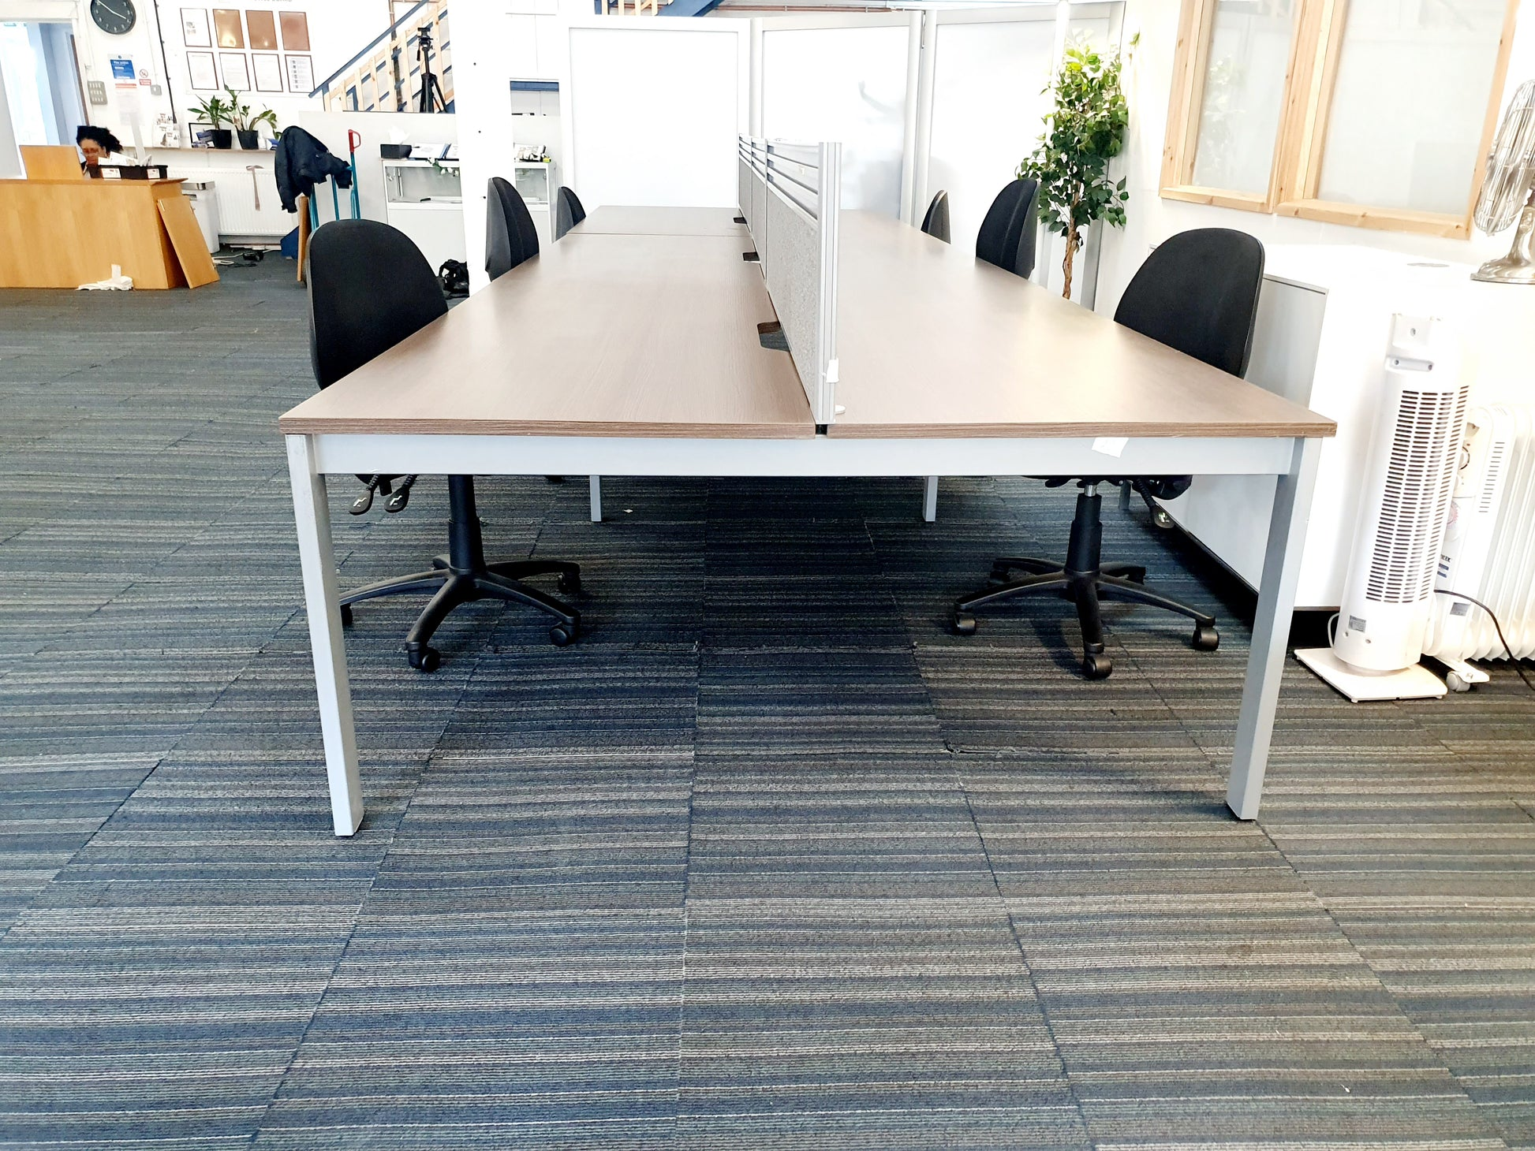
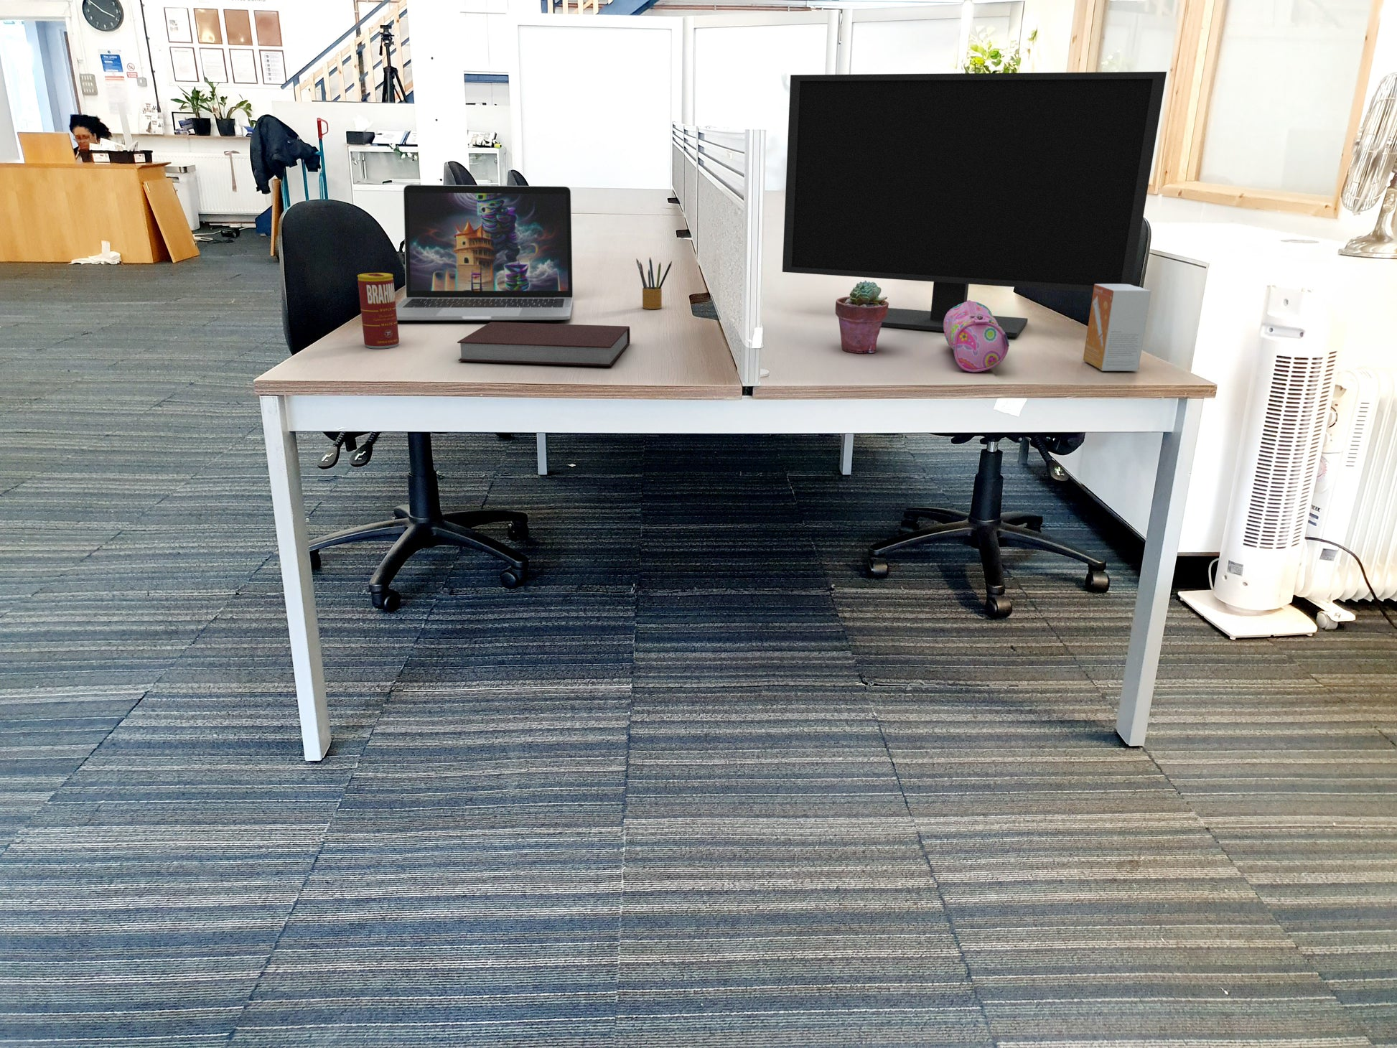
+ monitor [782,72,1167,337]
+ laptop [395,184,574,320]
+ pencil case [943,299,1011,372]
+ notebook [457,321,631,367]
+ beverage can [357,272,400,350]
+ pencil box [635,256,673,310]
+ small box [1082,284,1152,372]
+ potted succulent [834,280,890,353]
